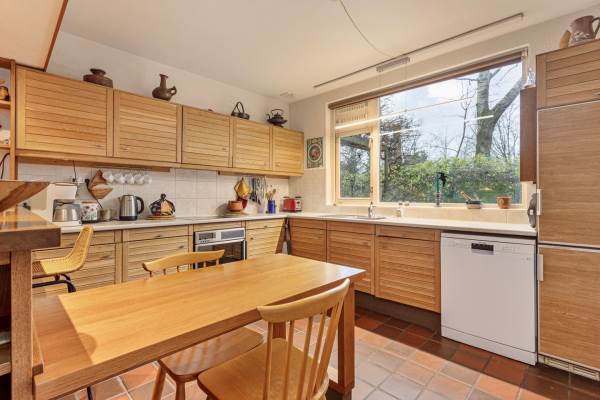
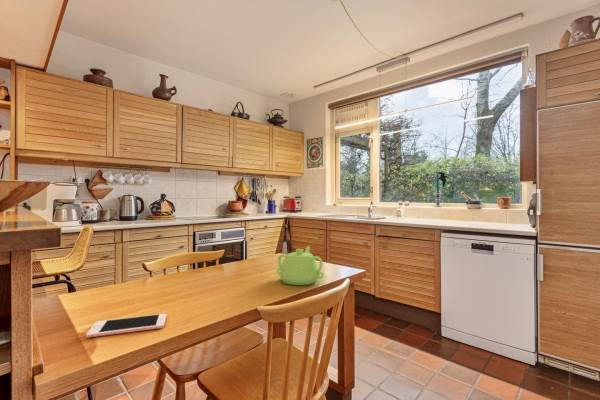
+ teapot [276,245,325,286]
+ cell phone [85,313,167,339]
